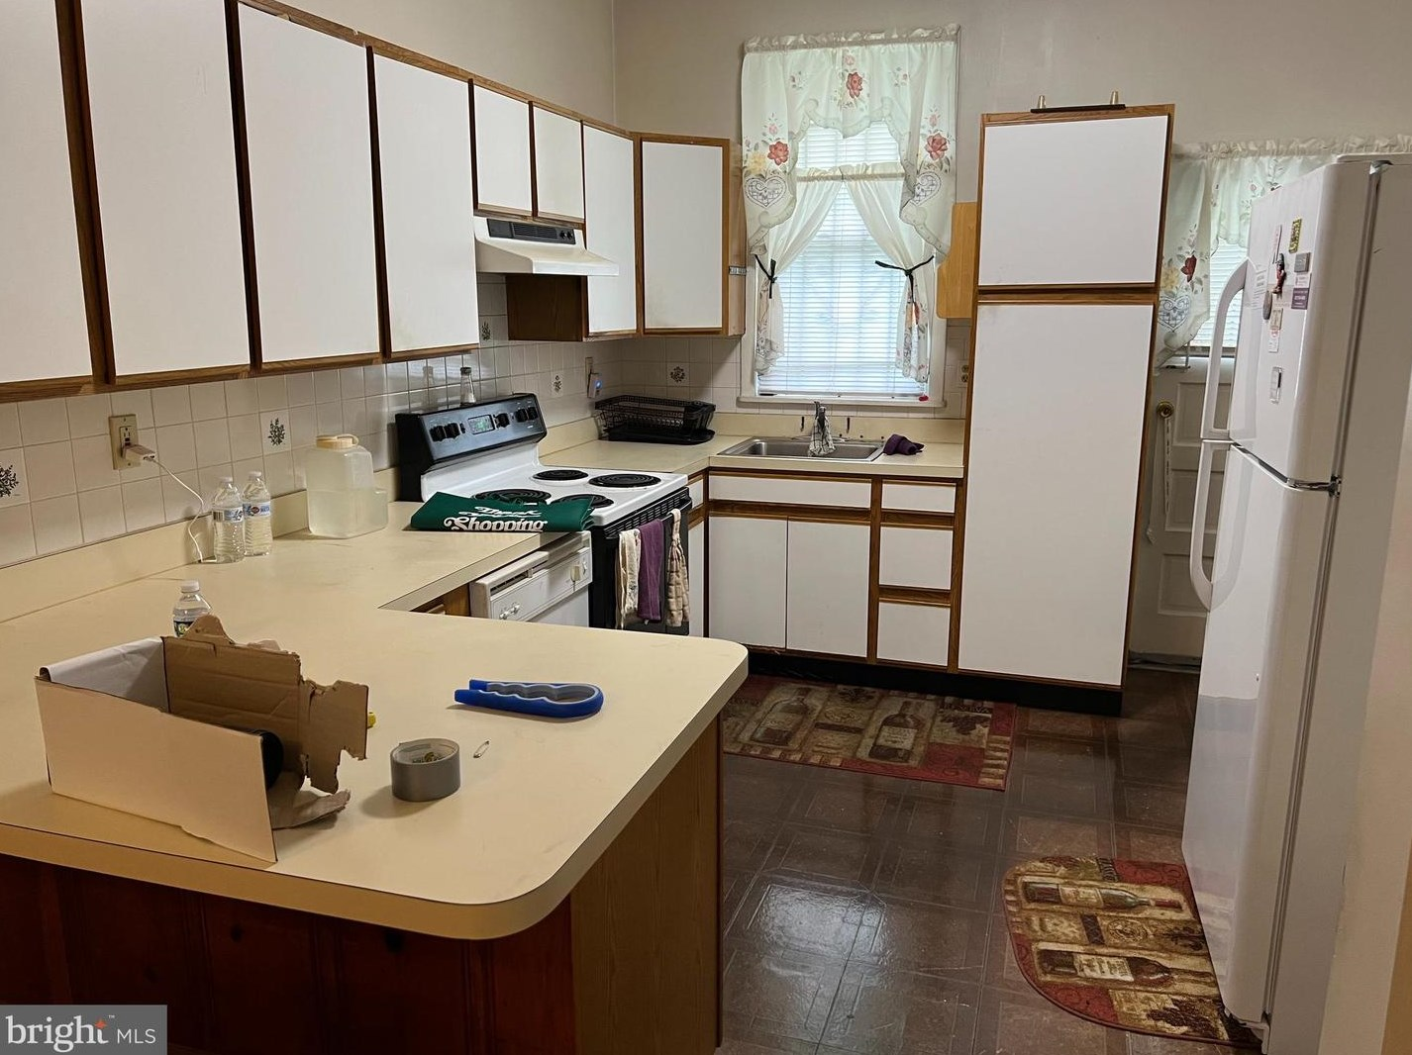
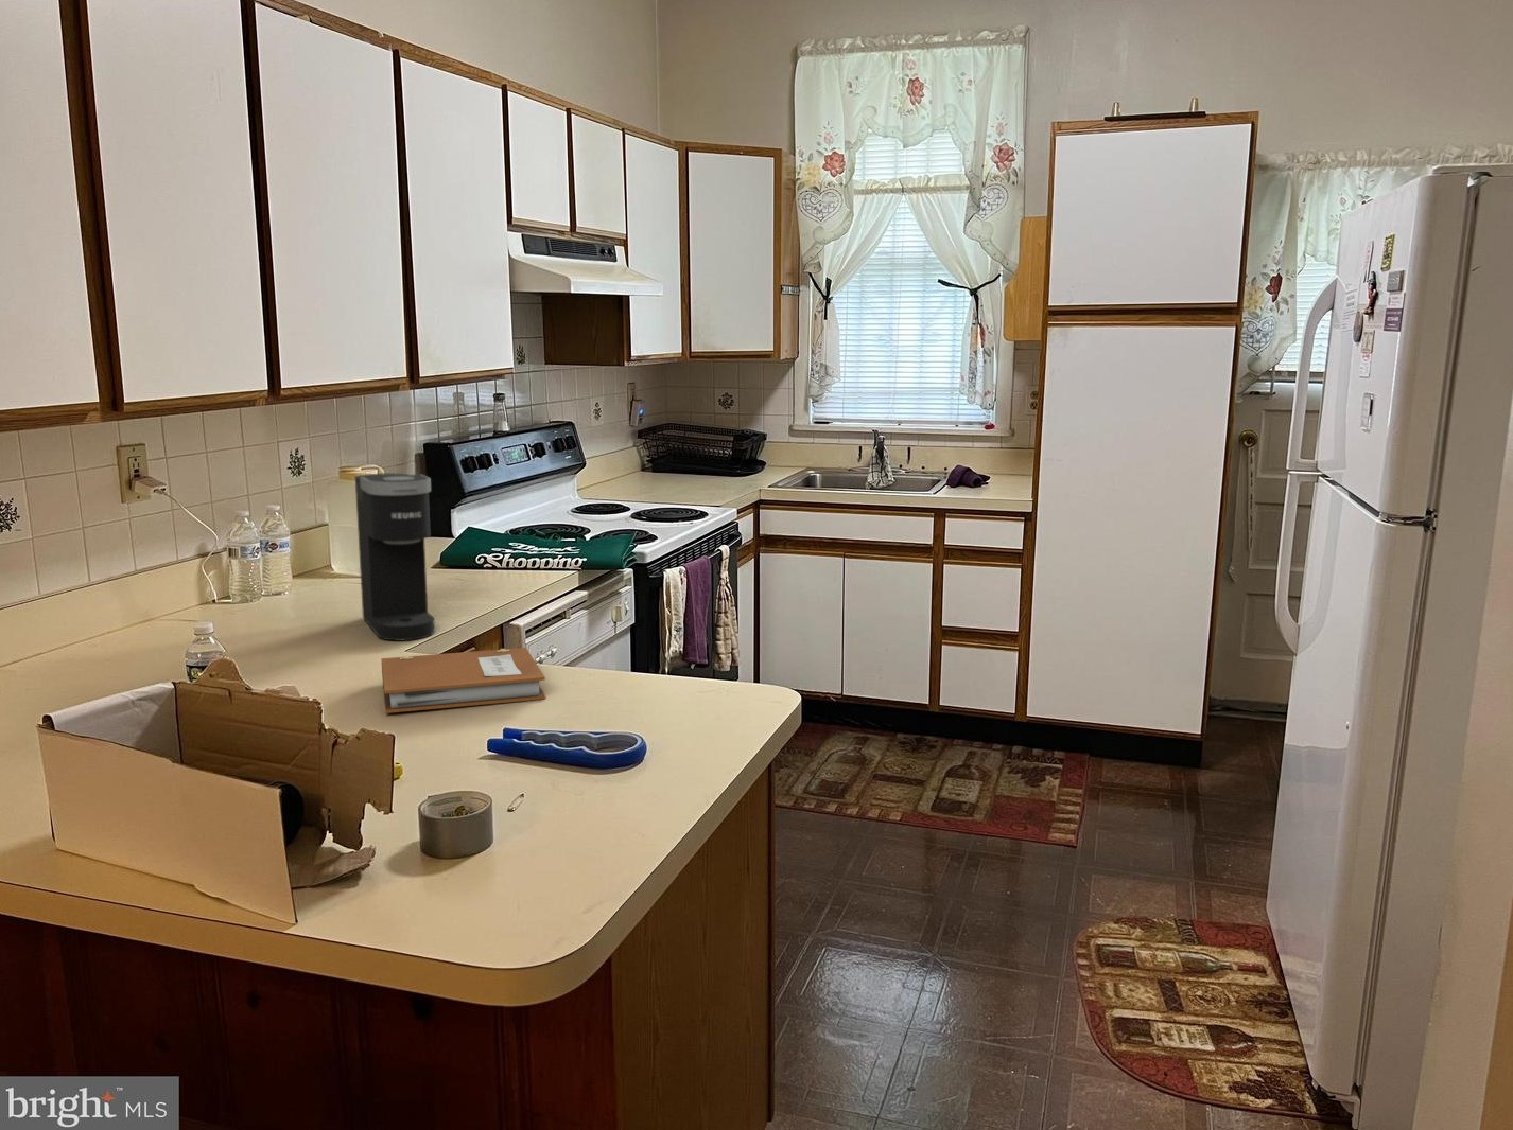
+ coffee maker [354,472,436,641]
+ notebook [381,647,546,715]
